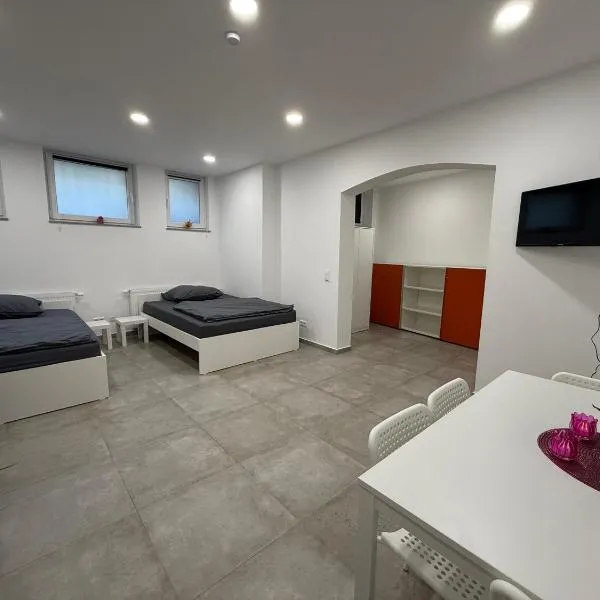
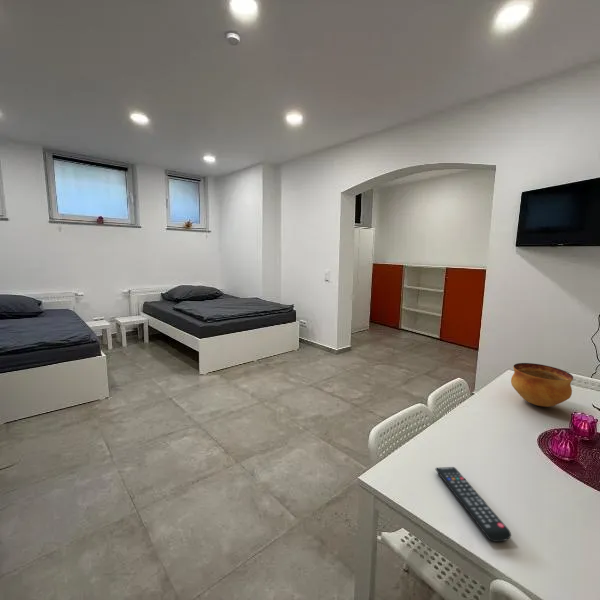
+ remote control [435,466,512,543]
+ bowl [510,362,574,408]
